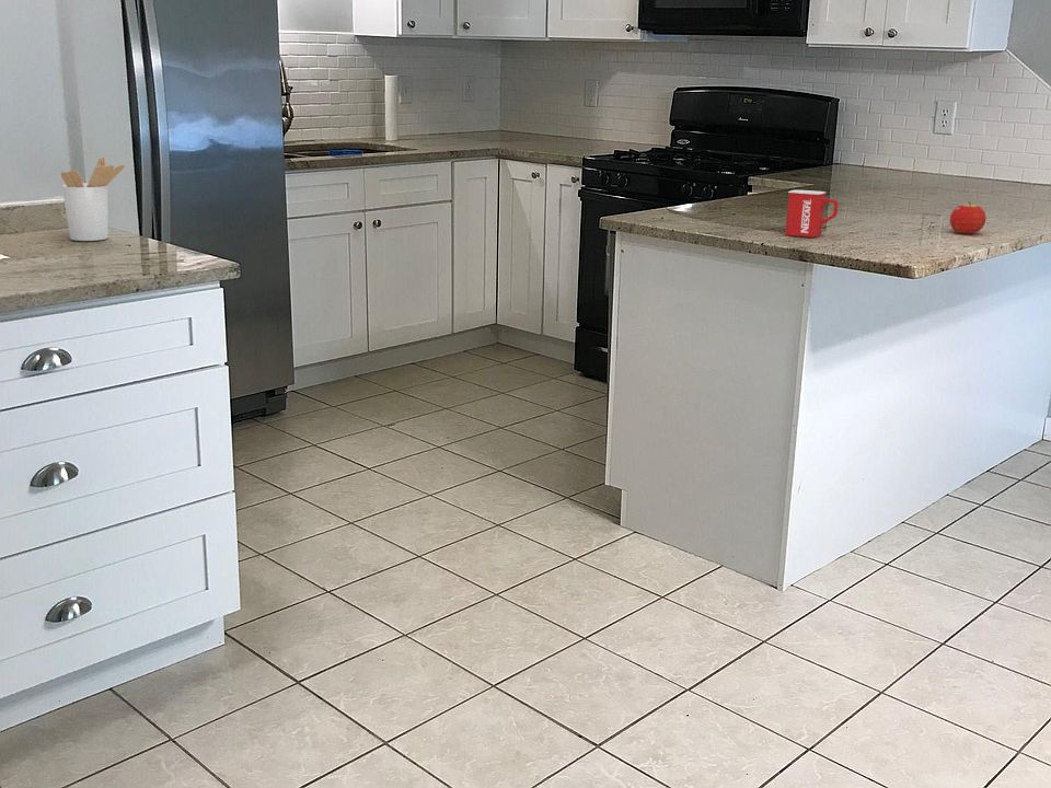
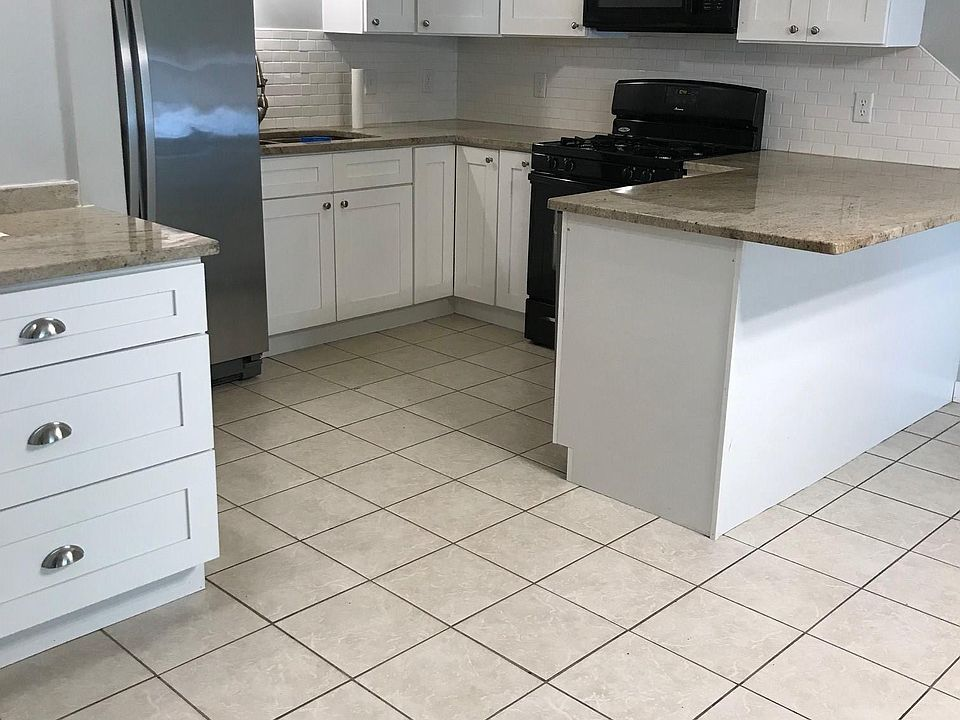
- utensil holder [60,157,126,242]
- mug [785,189,839,239]
- fruit [949,200,988,234]
